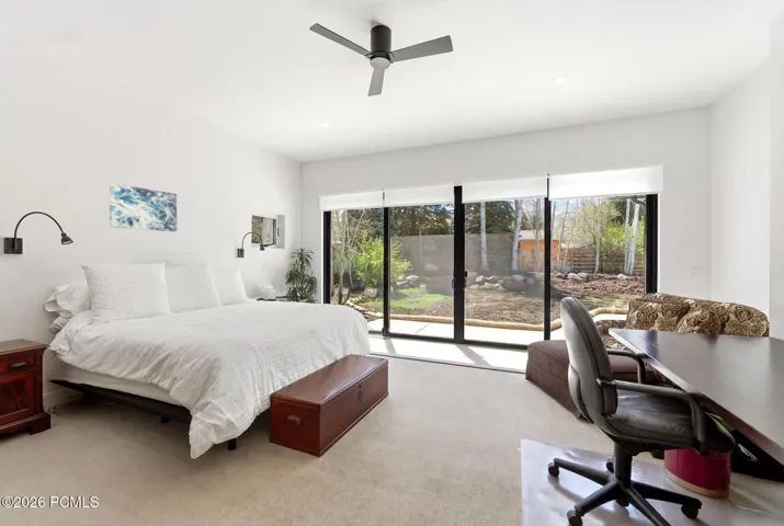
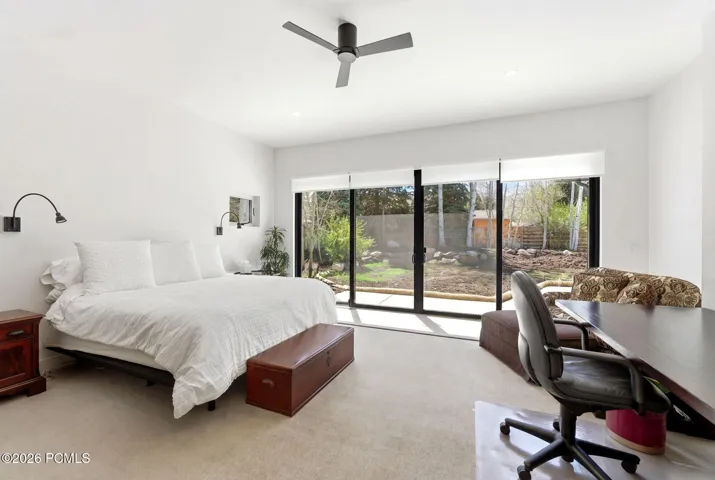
- wall art [109,182,178,232]
